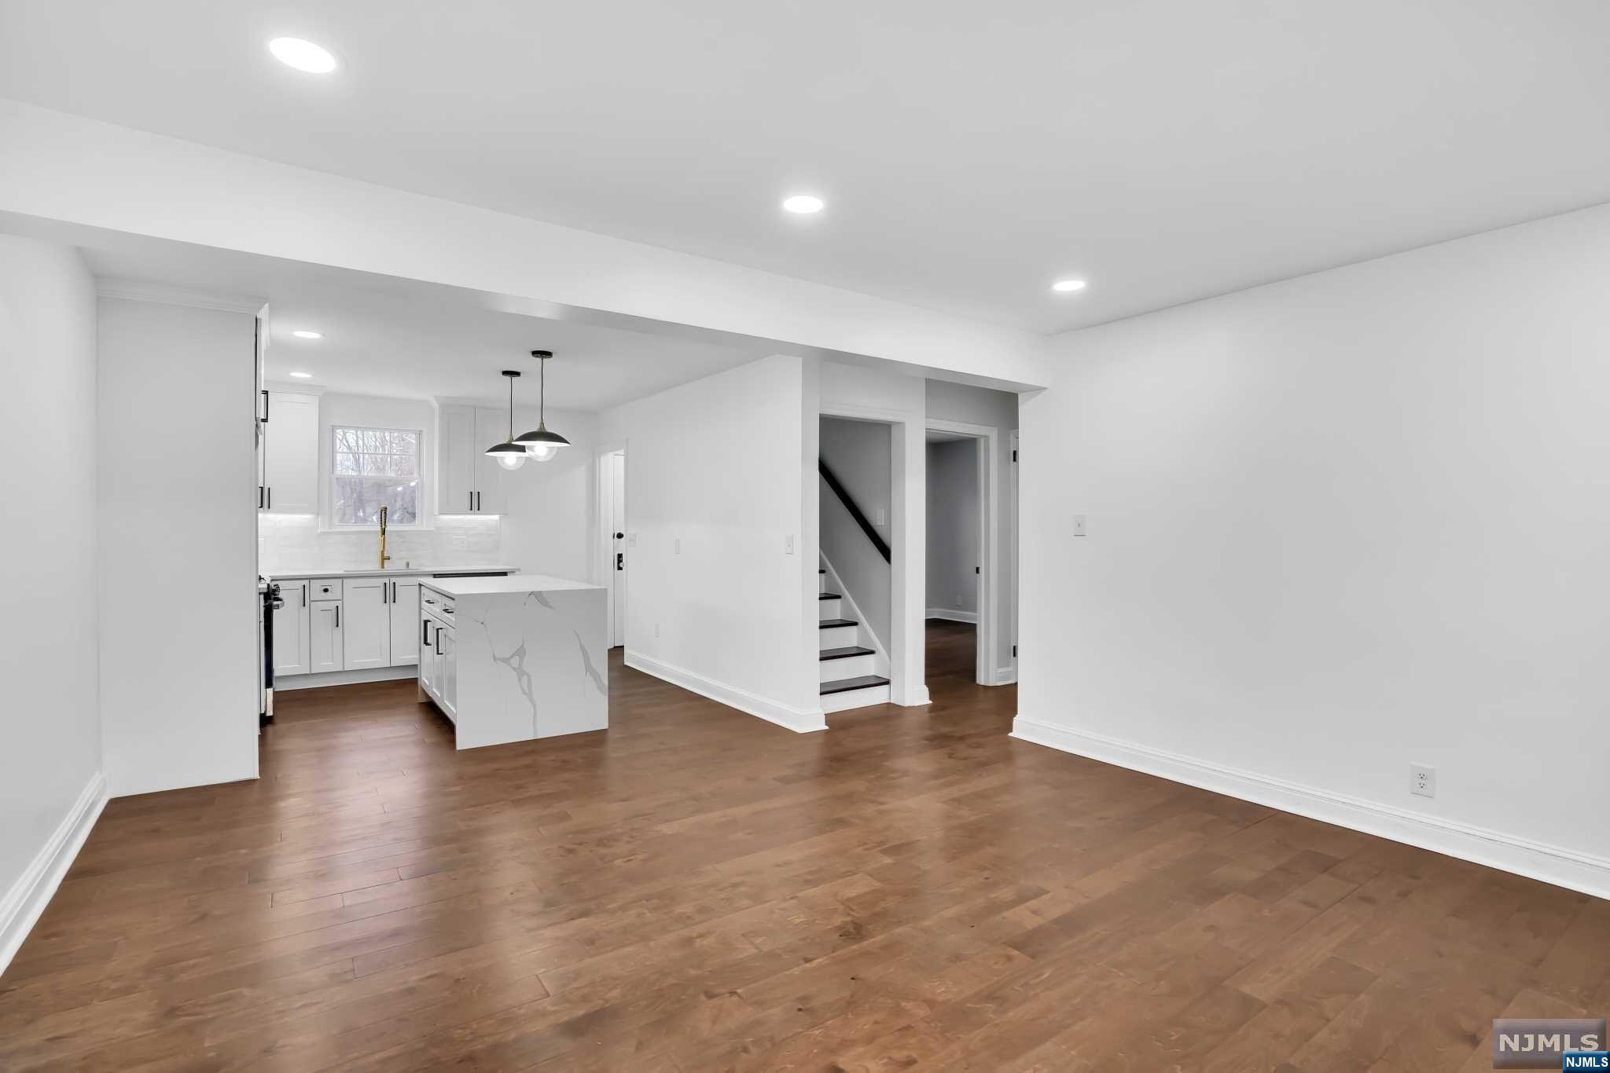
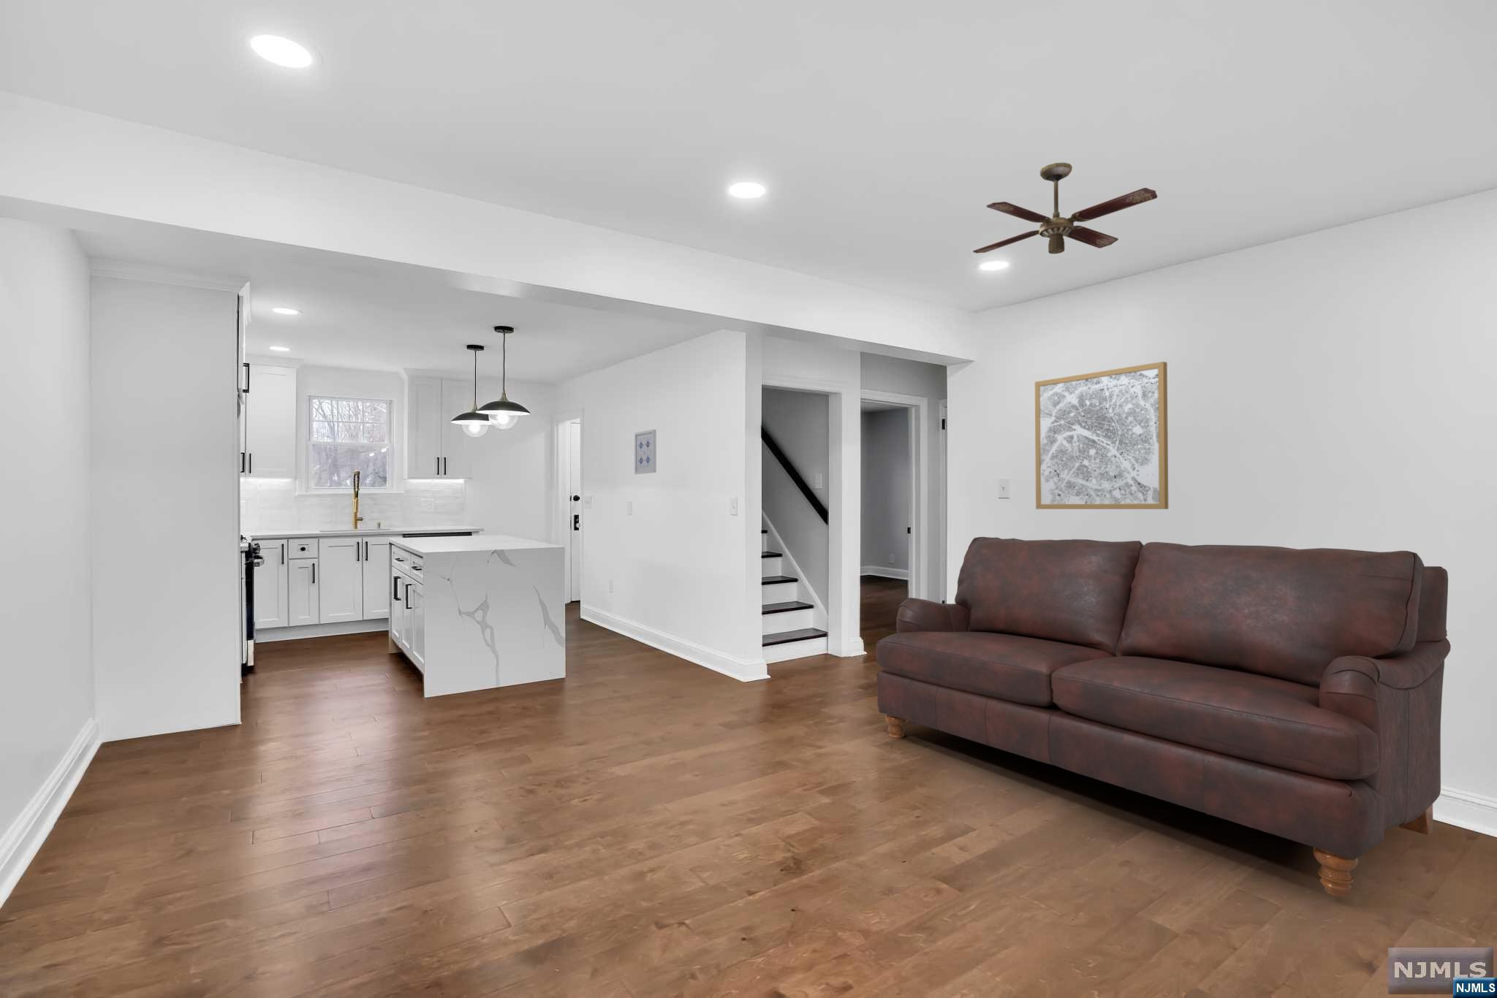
+ ceiling fan [972,162,1157,255]
+ sofa [875,536,1451,898]
+ wall art [1035,361,1168,510]
+ wall art [634,429,657,474]
